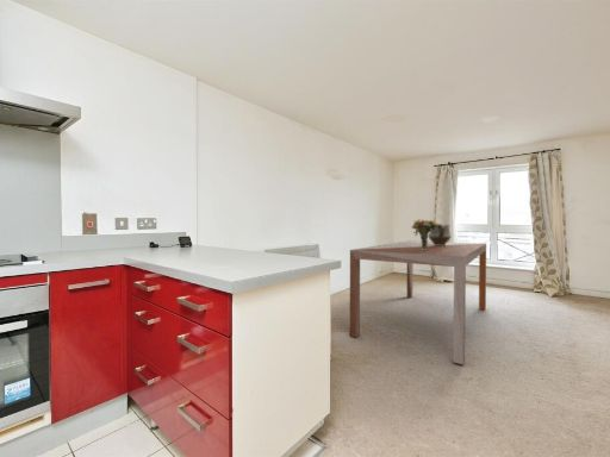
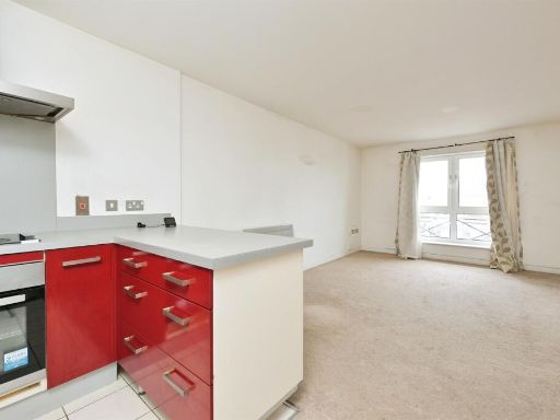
- ceramic pot [428,223,453,246]
- bouquet [410,218,438,250]
- table [349,239,487,365]
